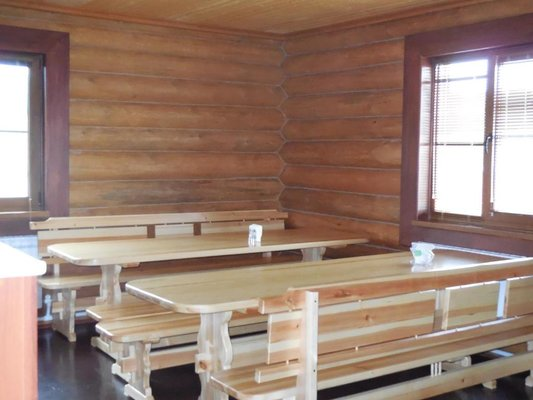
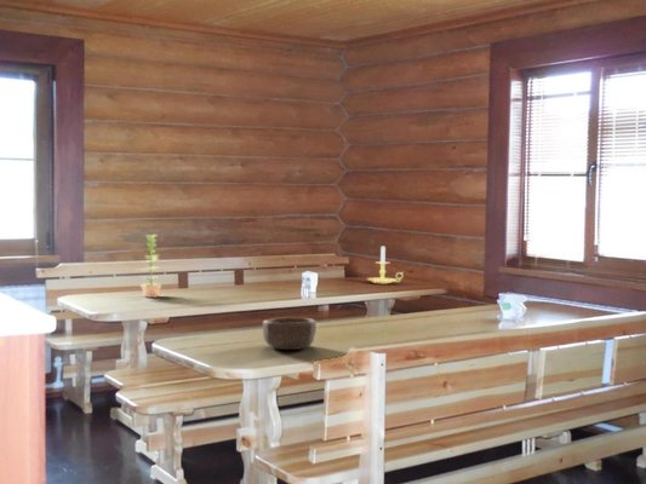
+ candle holder [366,246,405,284]
+ wooden bowl [262,316,318,351]
+ plant [137,234,162,299]
